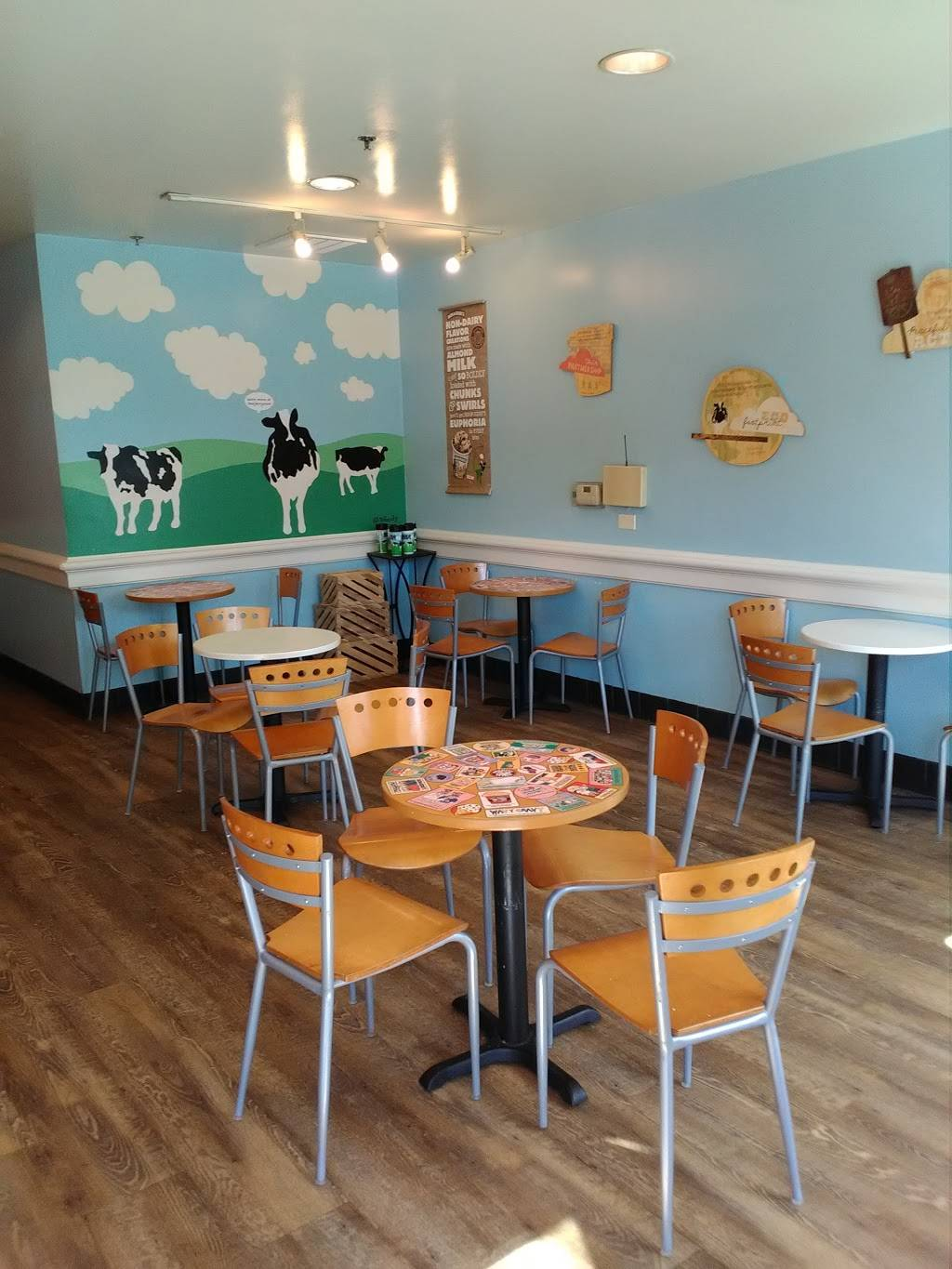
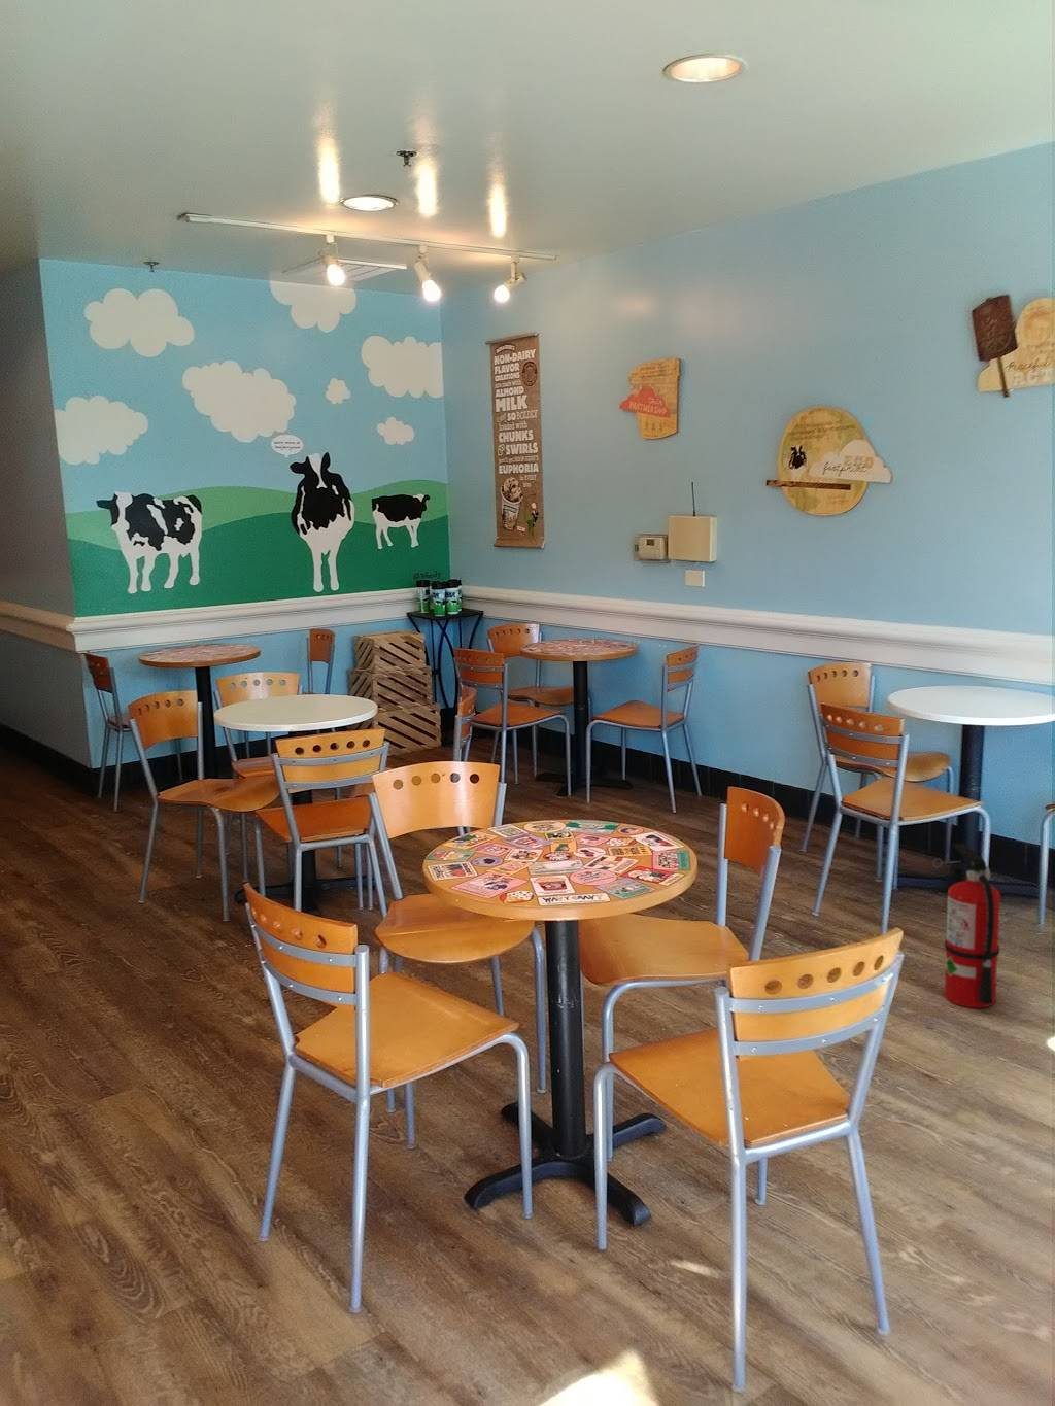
+ fire extinguisher [932,842,1002,1008]
